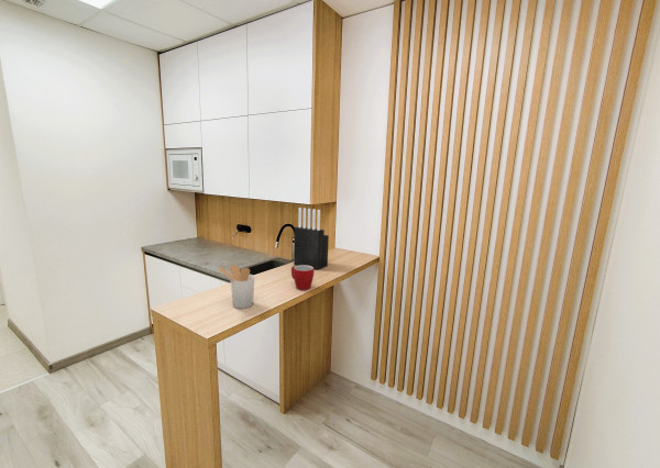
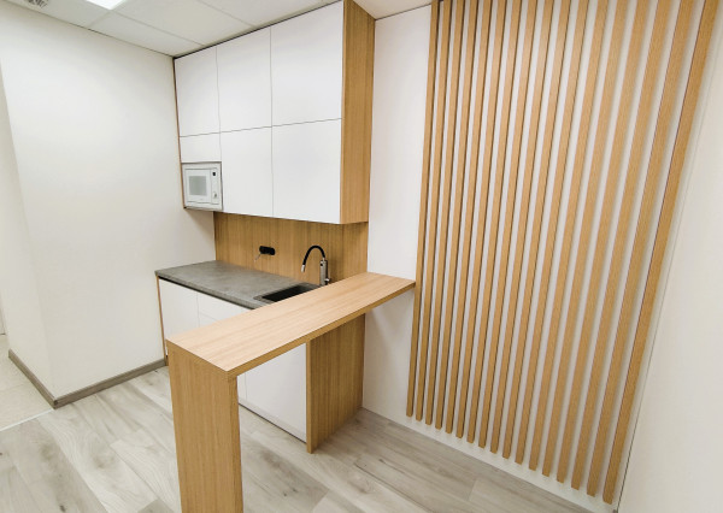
- mug [290,265,315,291]
- knife block [293,207,330,271]
- utensil holder [218,265,255,310]
